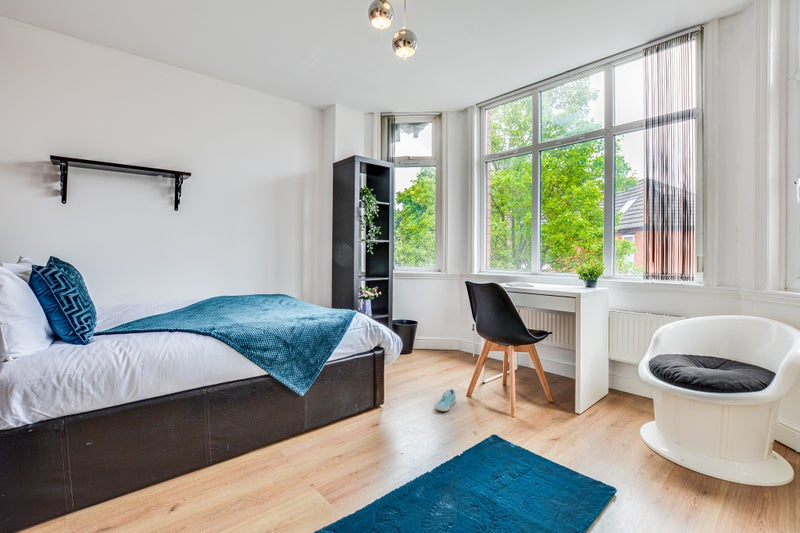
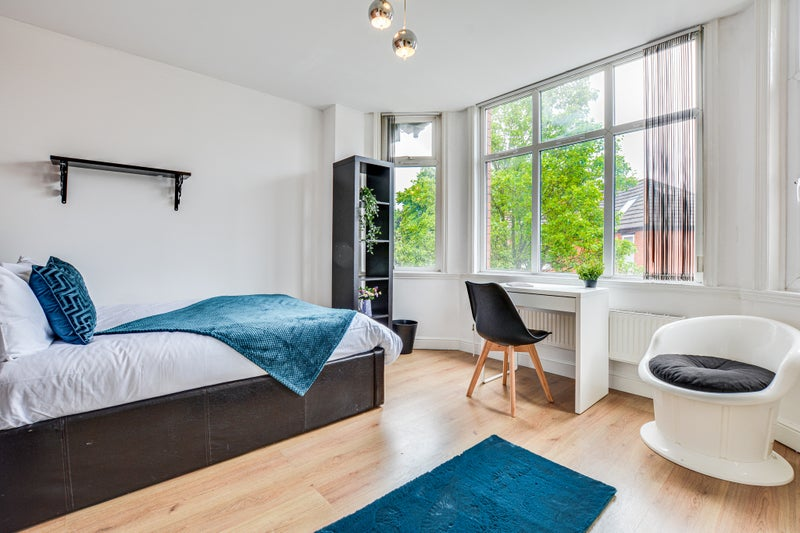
- sneaker [435,388,457,412]
